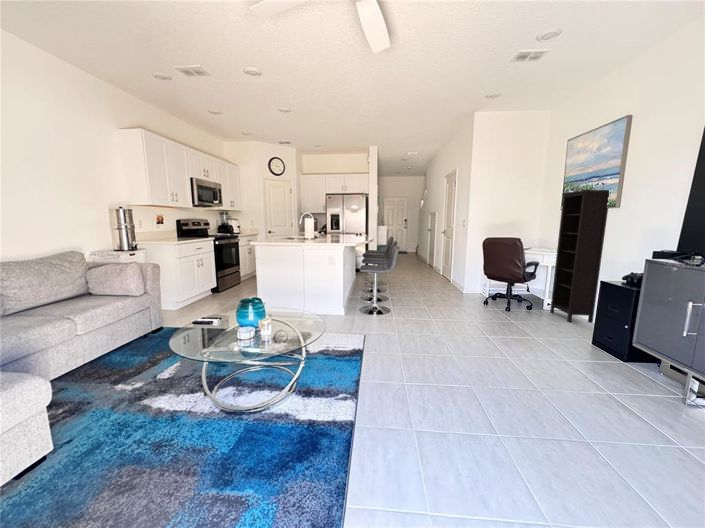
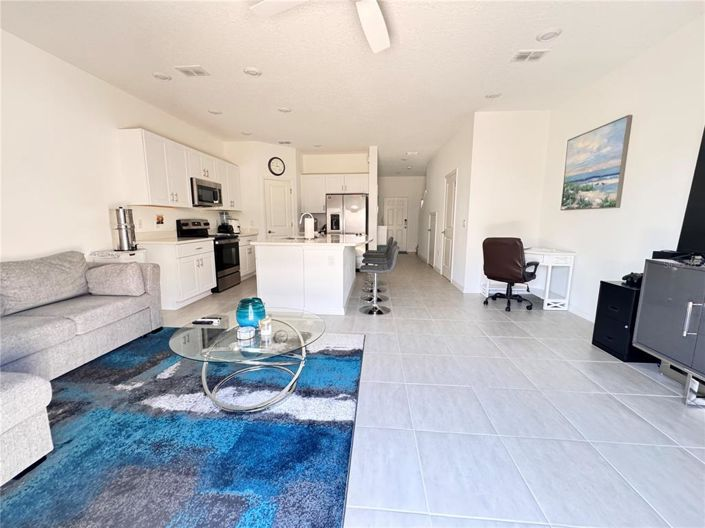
- bookcase [549,189,610,324]
